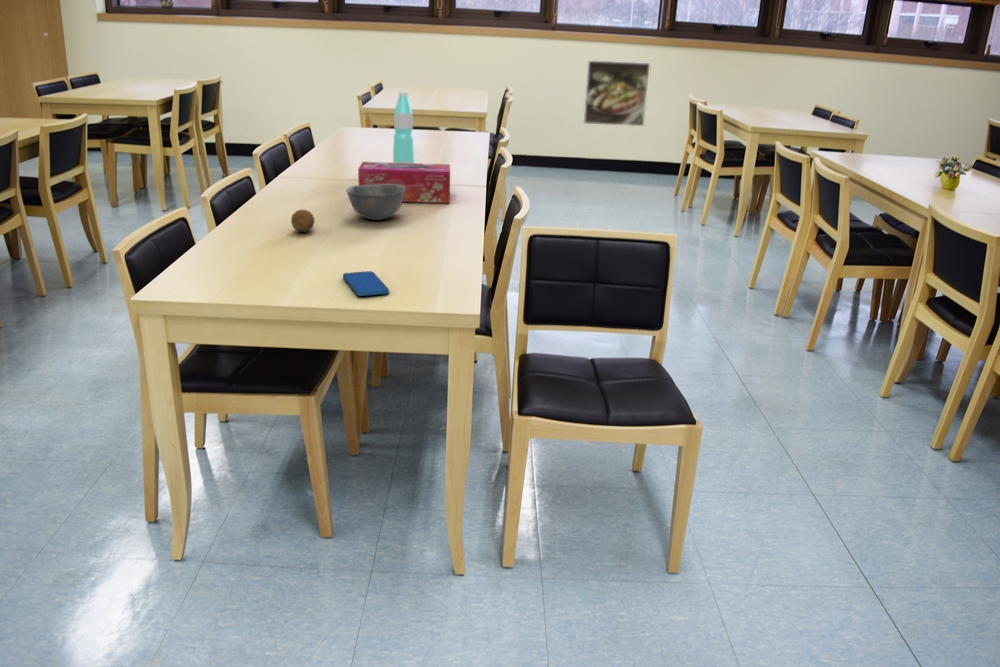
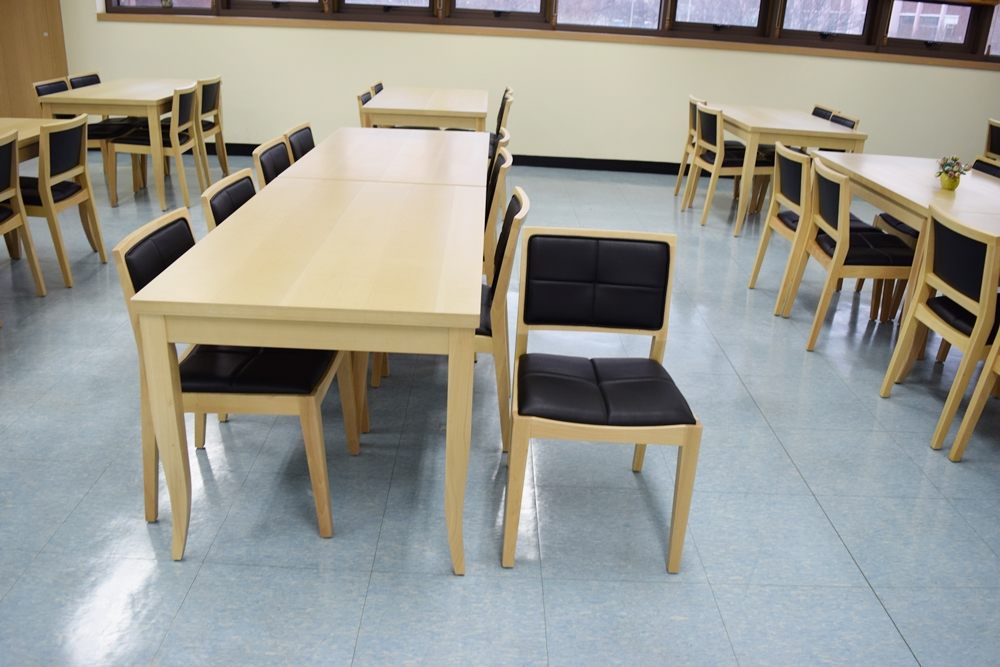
- smartphone [342,270,390,297]
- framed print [583,60,651,127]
- tissue box [357,161,451,204]
- fruit [290,209,315,233]
- bowl [345,184,406,221]
- water bottle [392,91,415,163]
